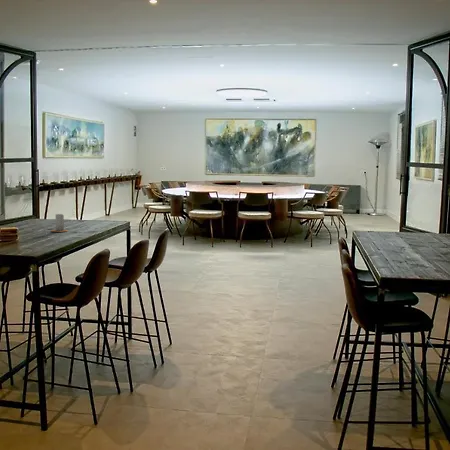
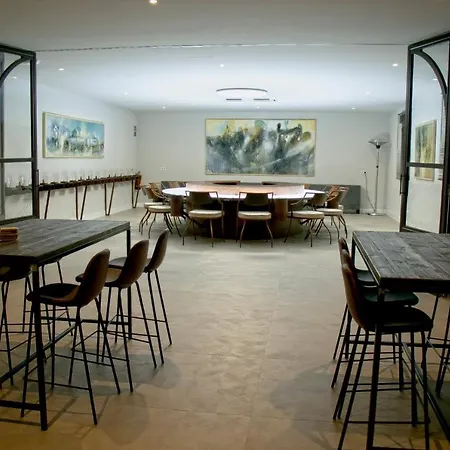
- candle [50,212,69,233]
